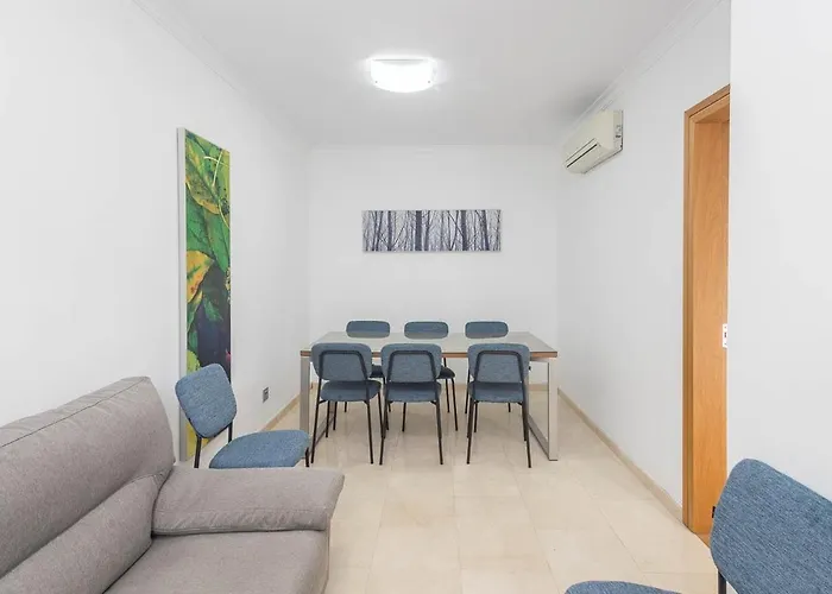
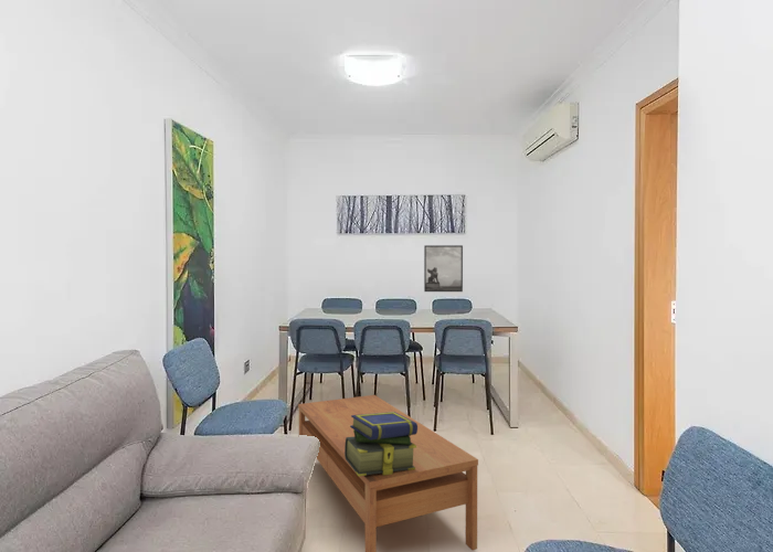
+ stack of books [345,412,417,476]
+ coffee table [297,394,479,552]
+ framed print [423,244,464,293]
